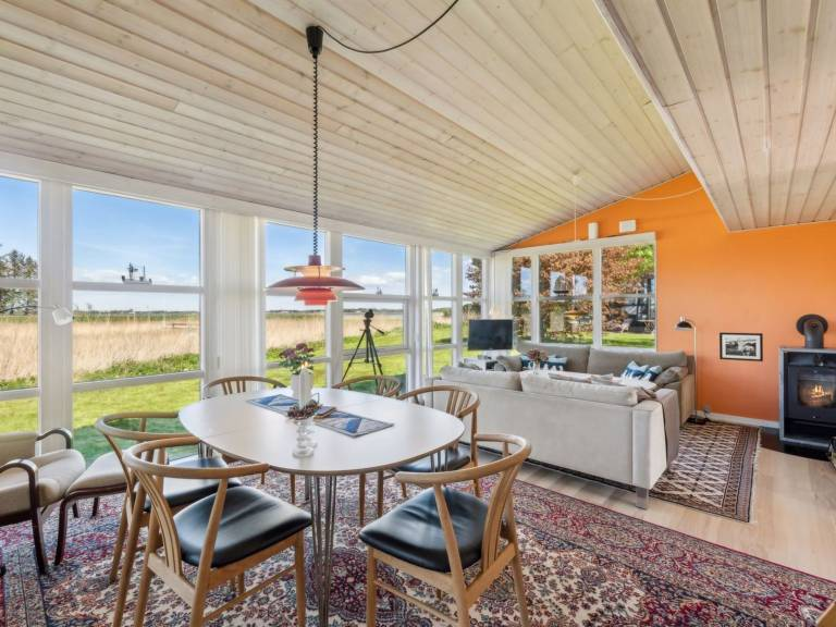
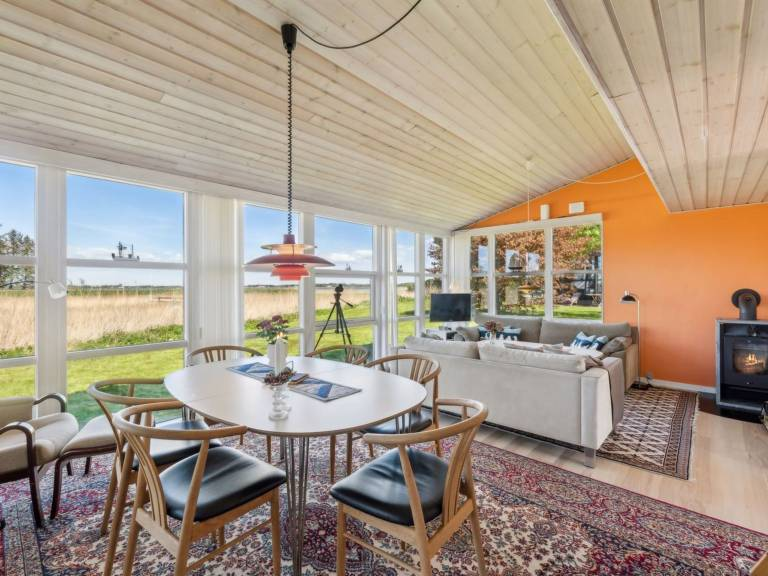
- picture frame [718,332,764,362]
